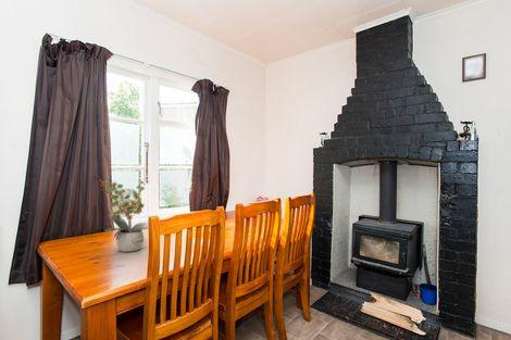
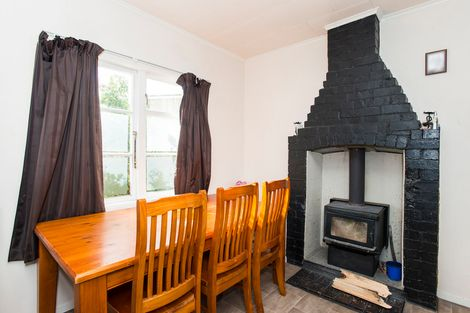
- potted plant [98,178,149,253]
